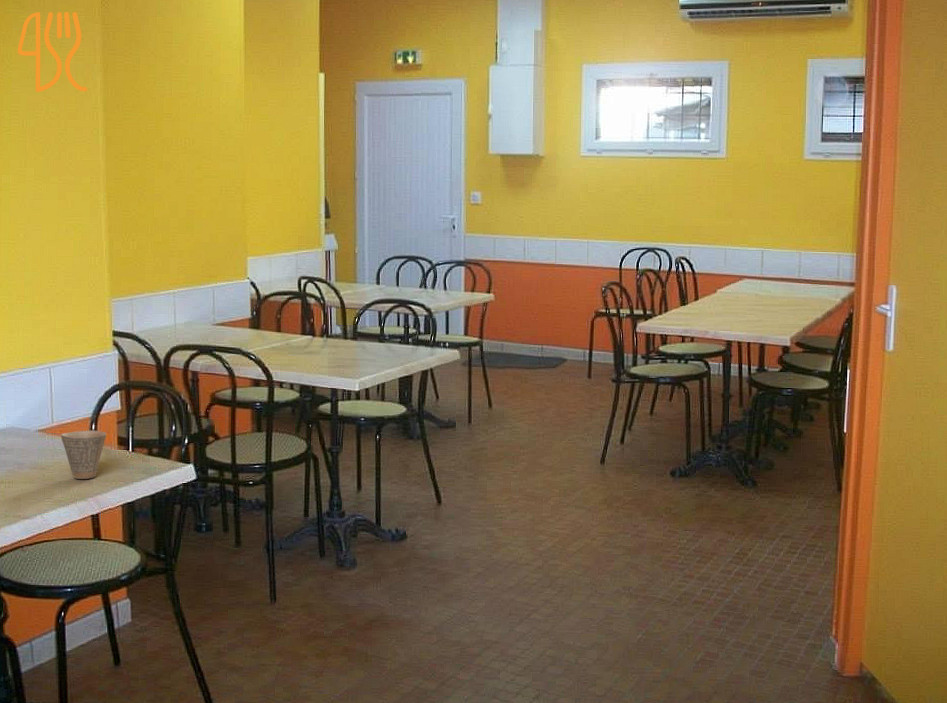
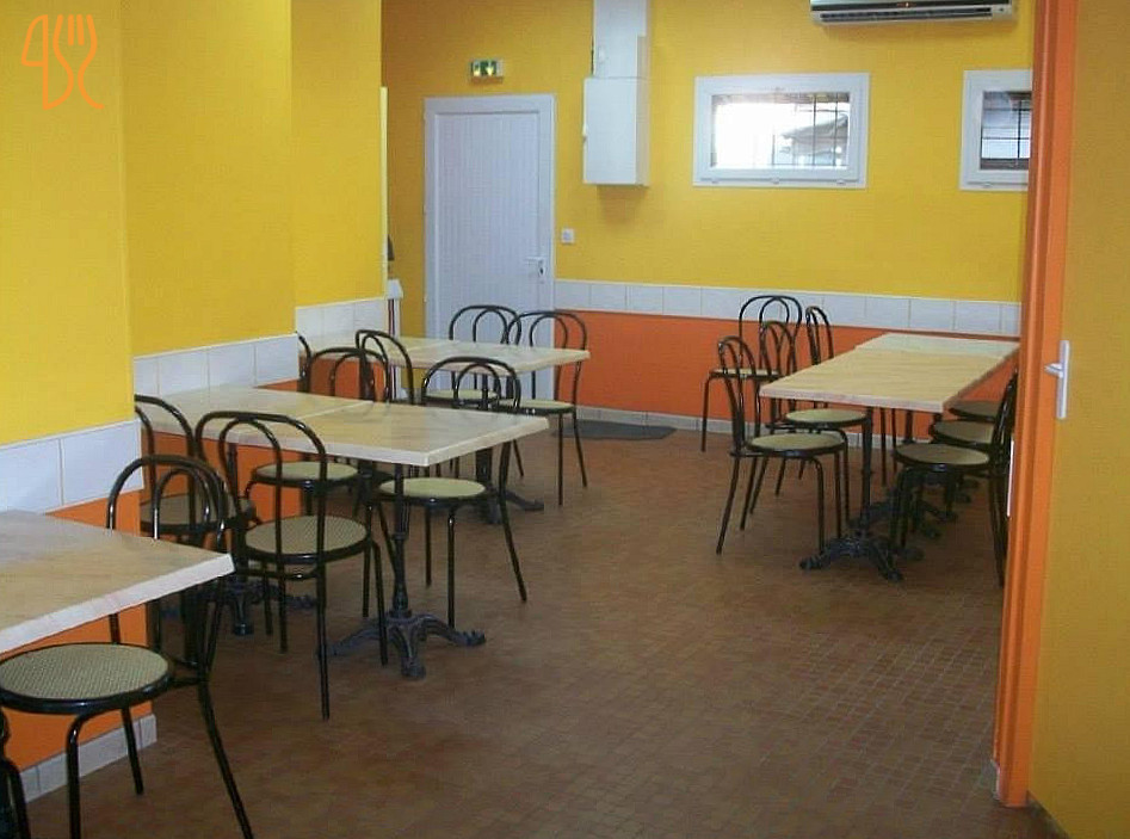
- cup [60,430,107,480]
